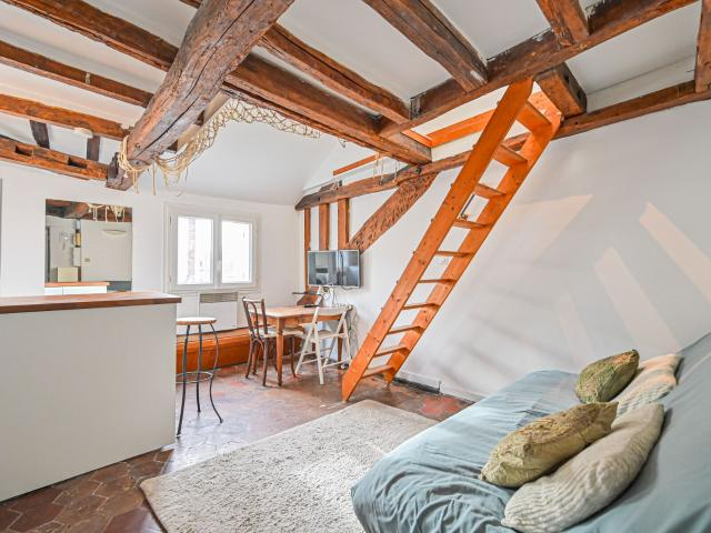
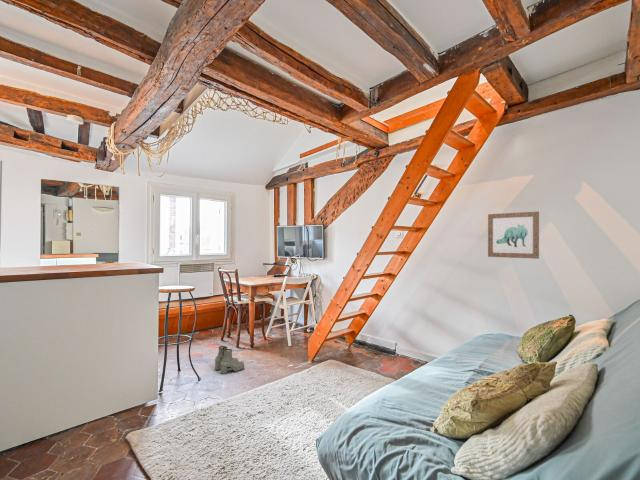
+ wall art [487,210,540,260]
+ boots [214,345,245,375]
